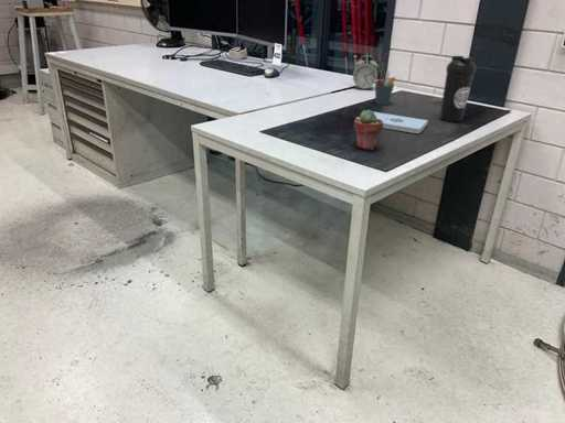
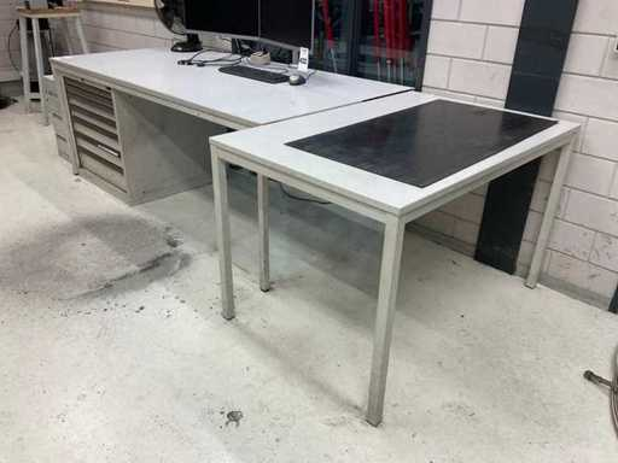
- potted succulent [353,109,384,151]
- notepad [374,111,429,134]
- pen holder [374,70,396,106]
- water bottle [438,55,477,123]
- alarm clock [352,54,380,90]
